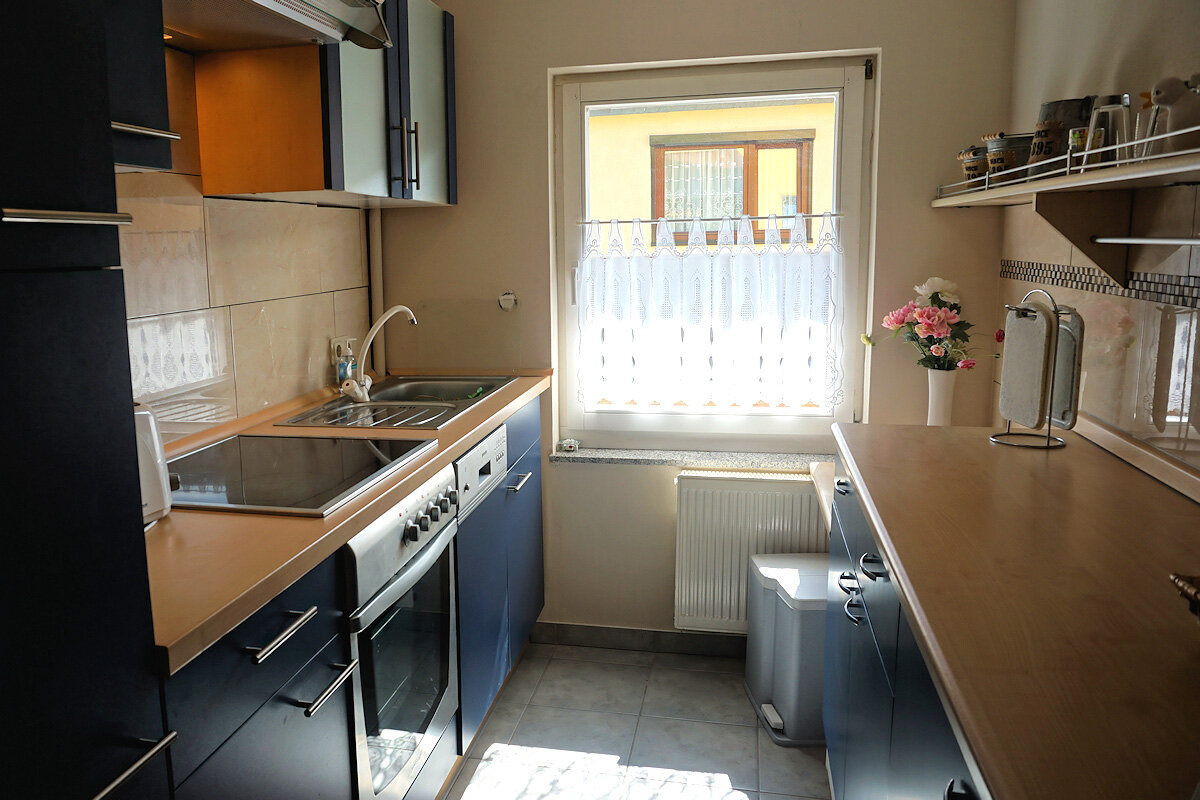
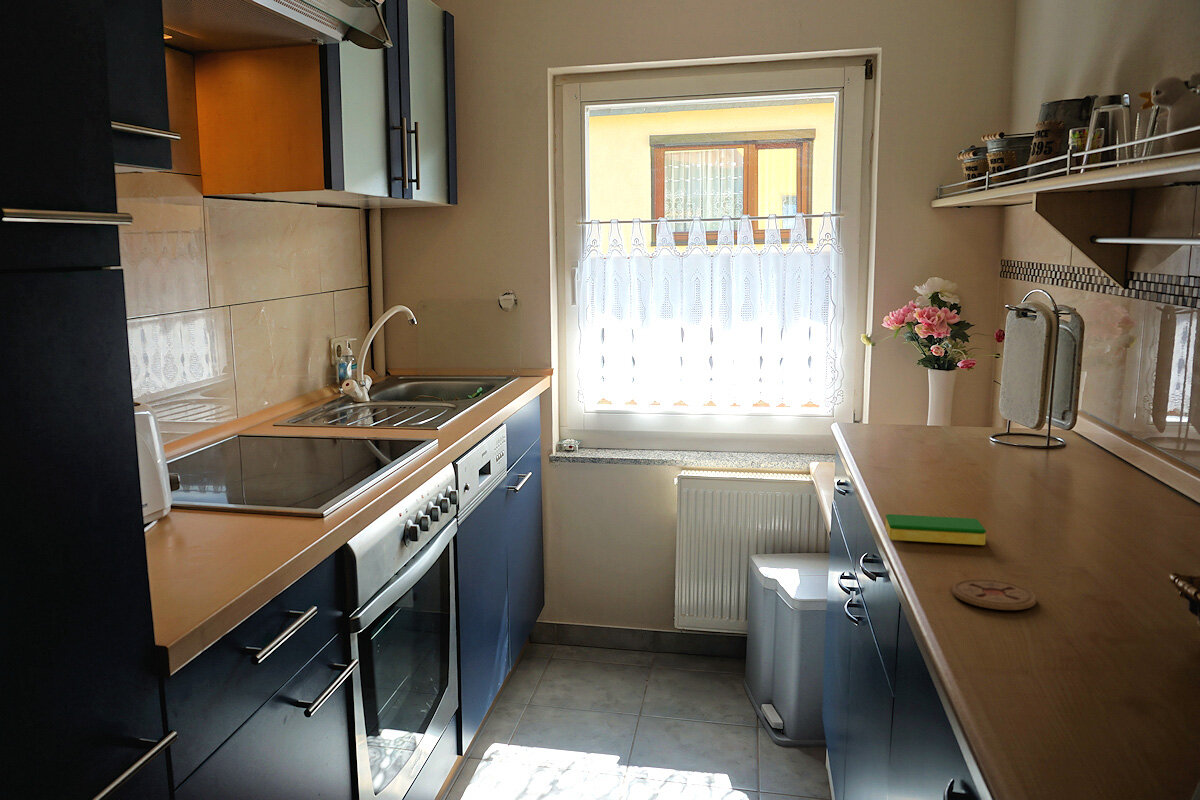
+ coaster [951,578,1037,611]
+ dish sponge [884,513,987,546]
